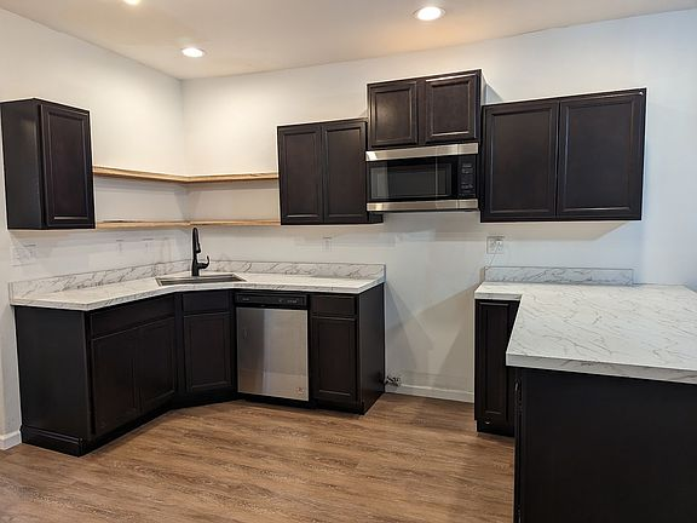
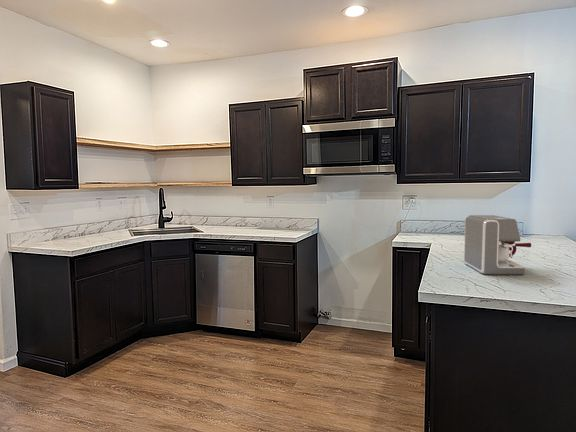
+ coffee maker [463,214,532,276]
